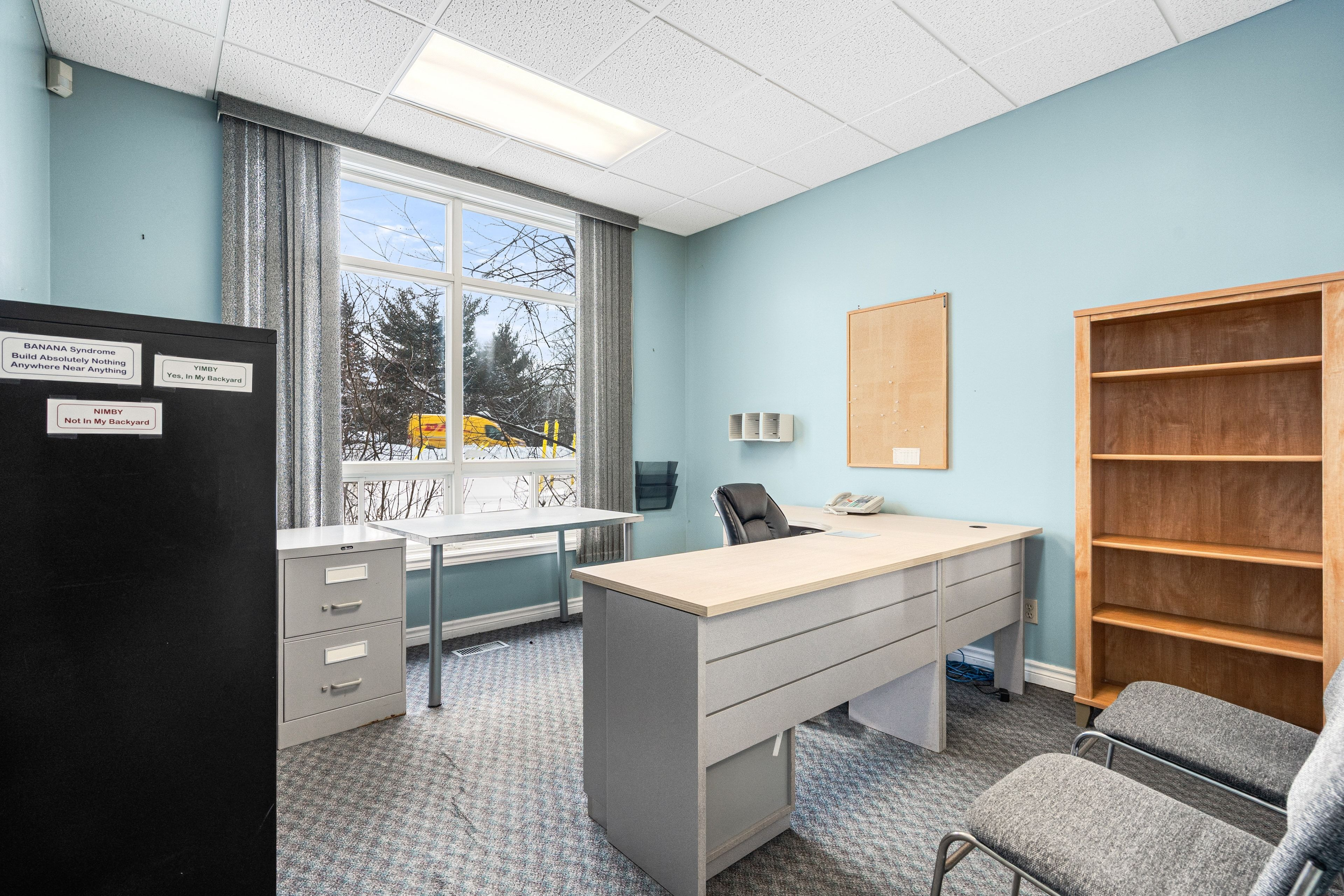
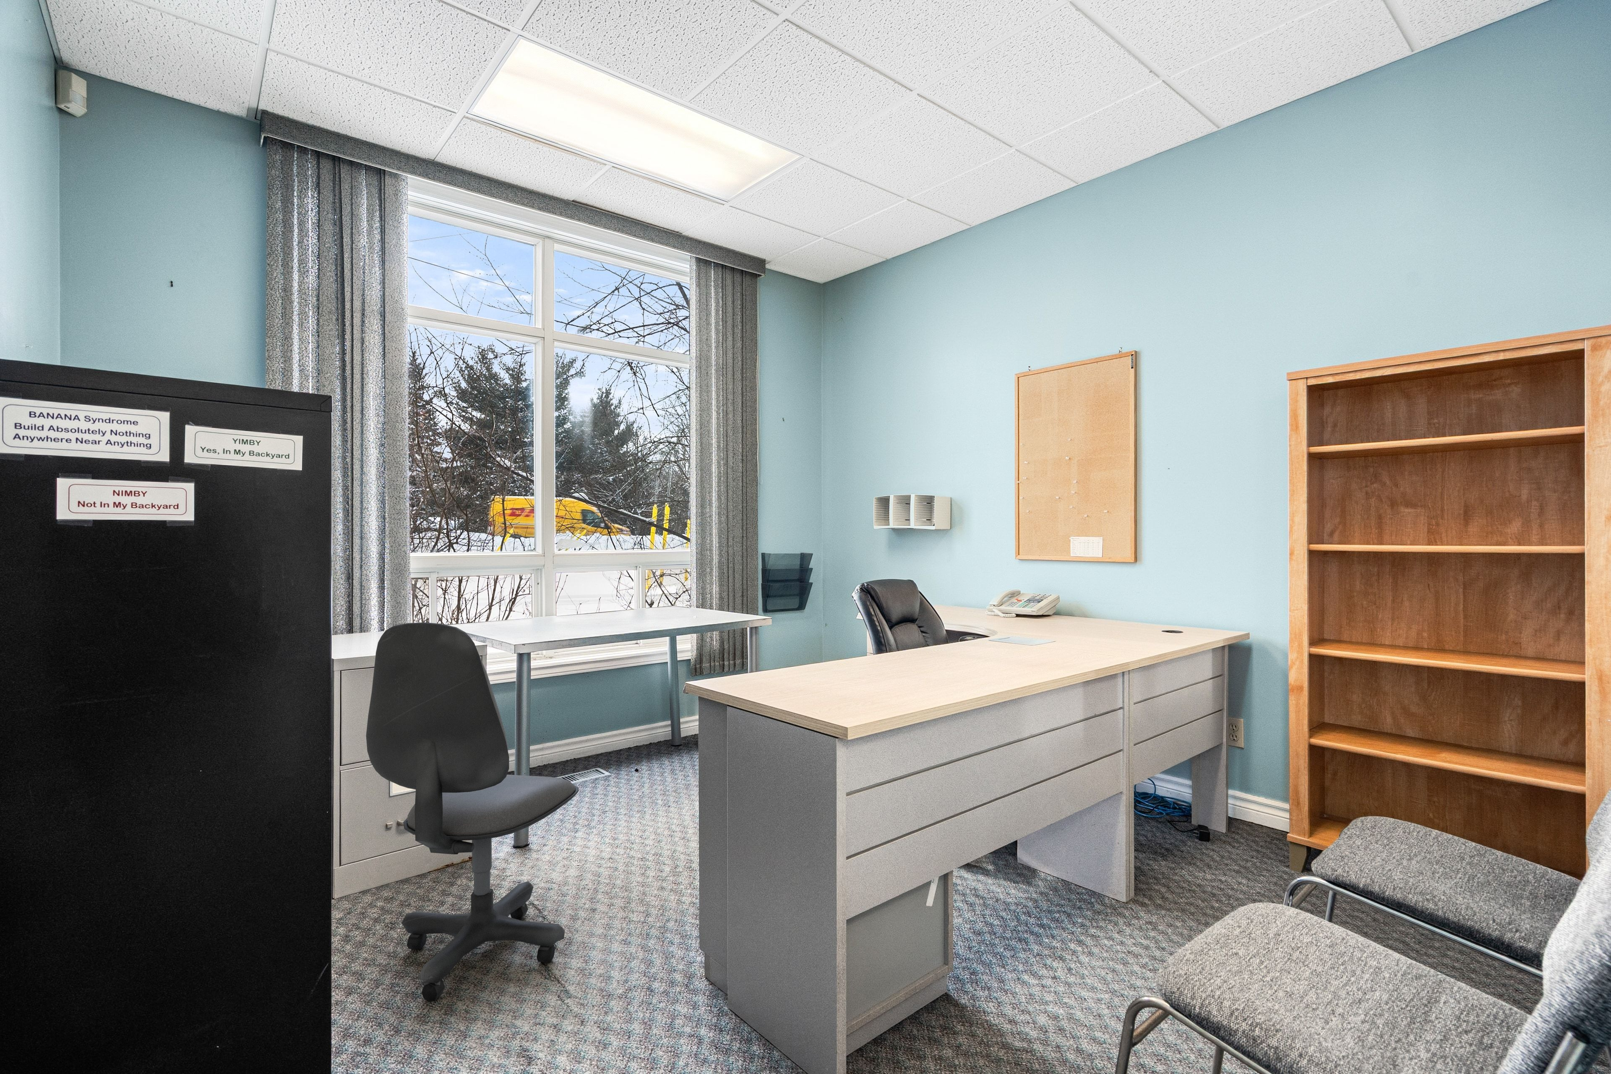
+ office chair [366,622,579,1002]
